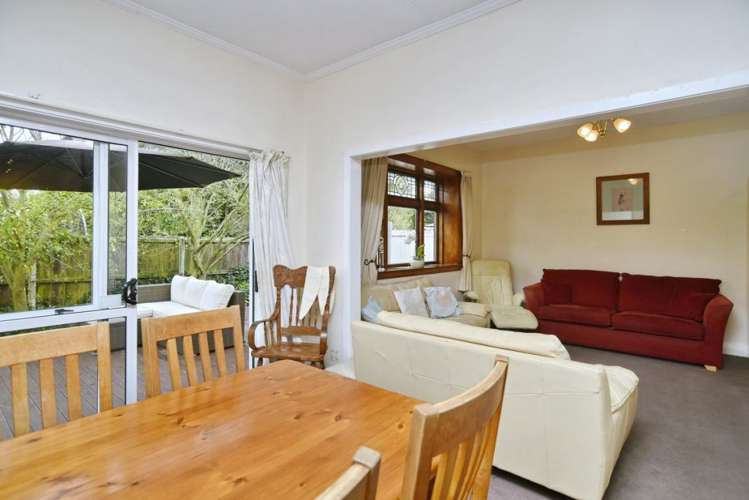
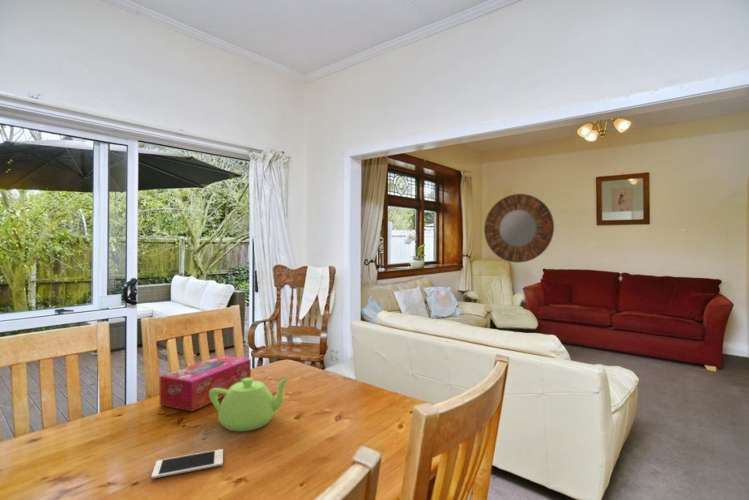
+ tissue box [159,355,252,412]
+ home mirror [483,193,555,264]
+ teapot [209,376,291,432]
+ cell phone [151,448,224,480]
